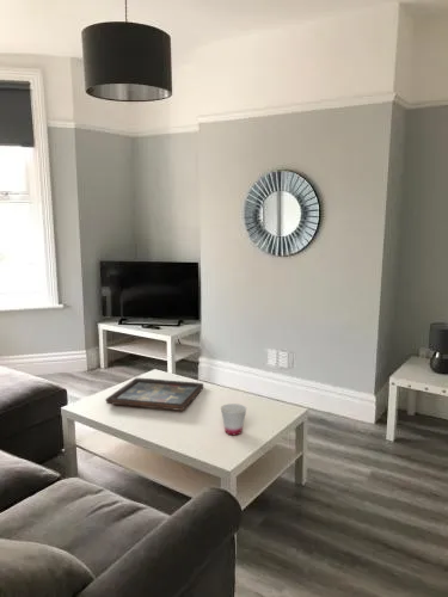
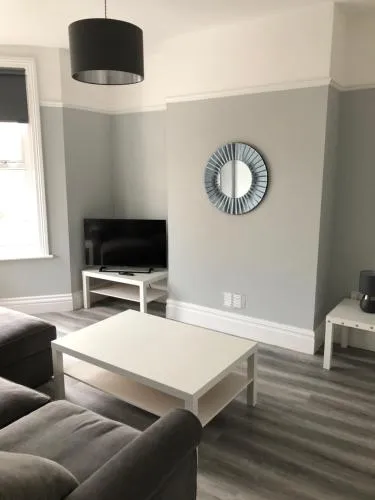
- decorative tray [104,377,204,412]
- cup [220,402,247,436]
